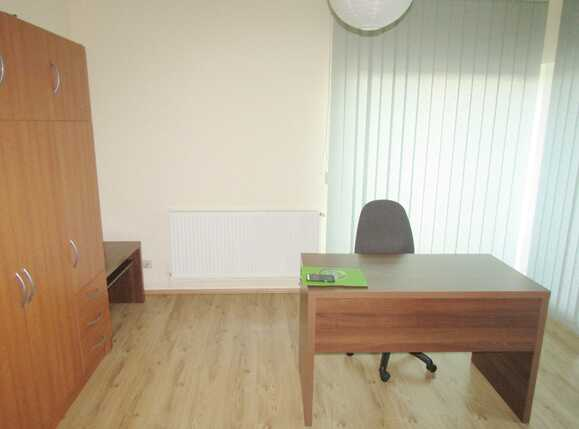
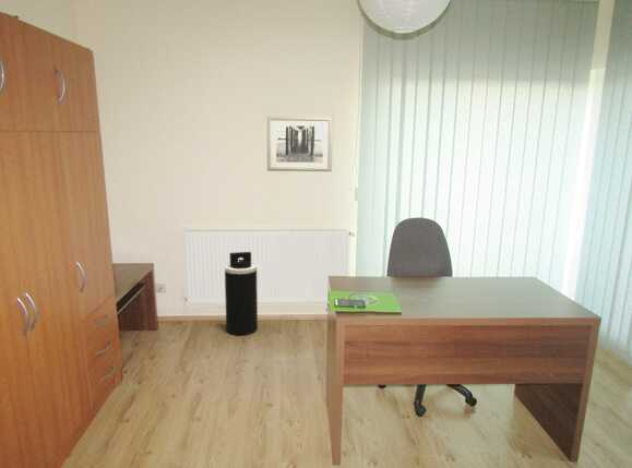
+ trash can [224,251,259,336]
+ wall art [265,116,334,172]
